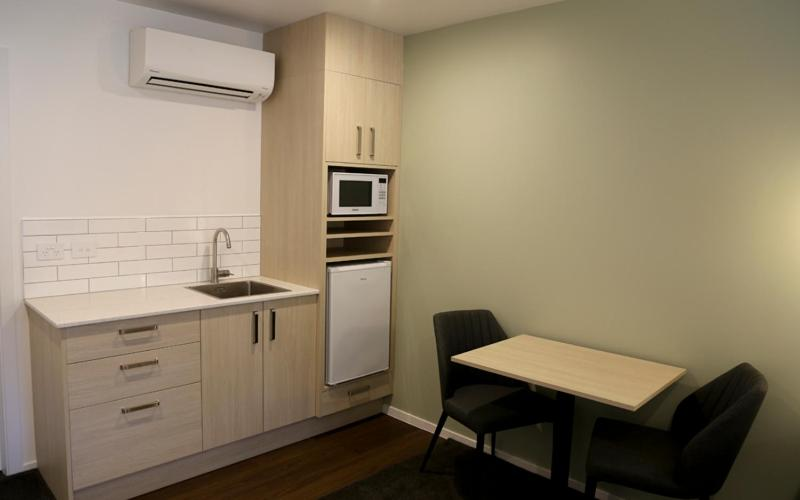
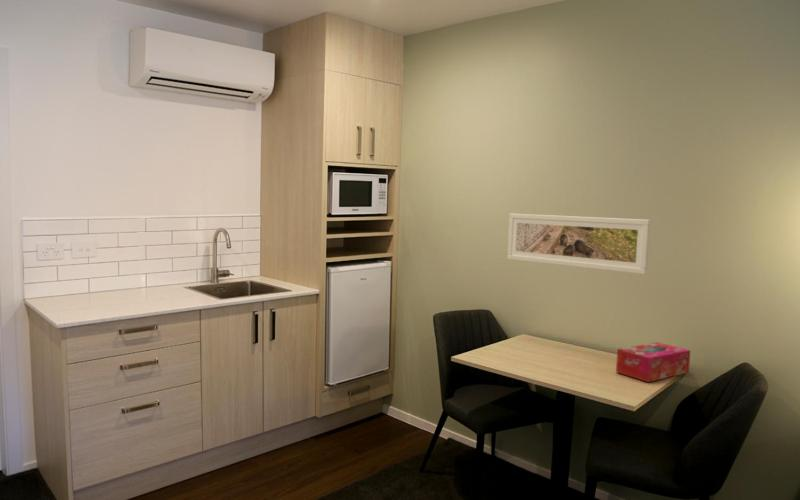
+ tissue box [615,341,691,383]
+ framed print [506,213,651,275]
